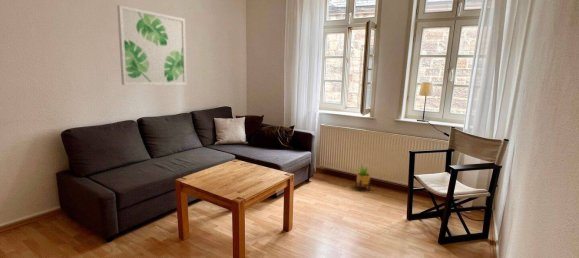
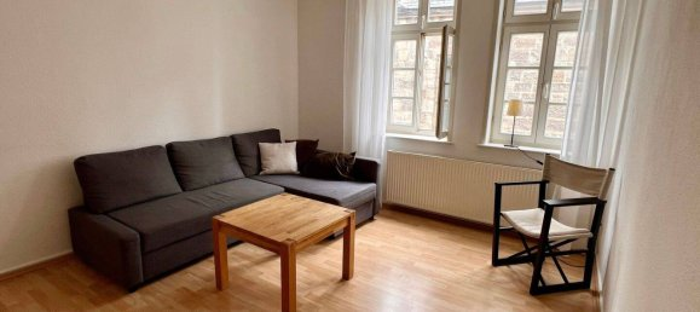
- potted plant [354,164,372,192]
- wall art [116,4,188,86]
